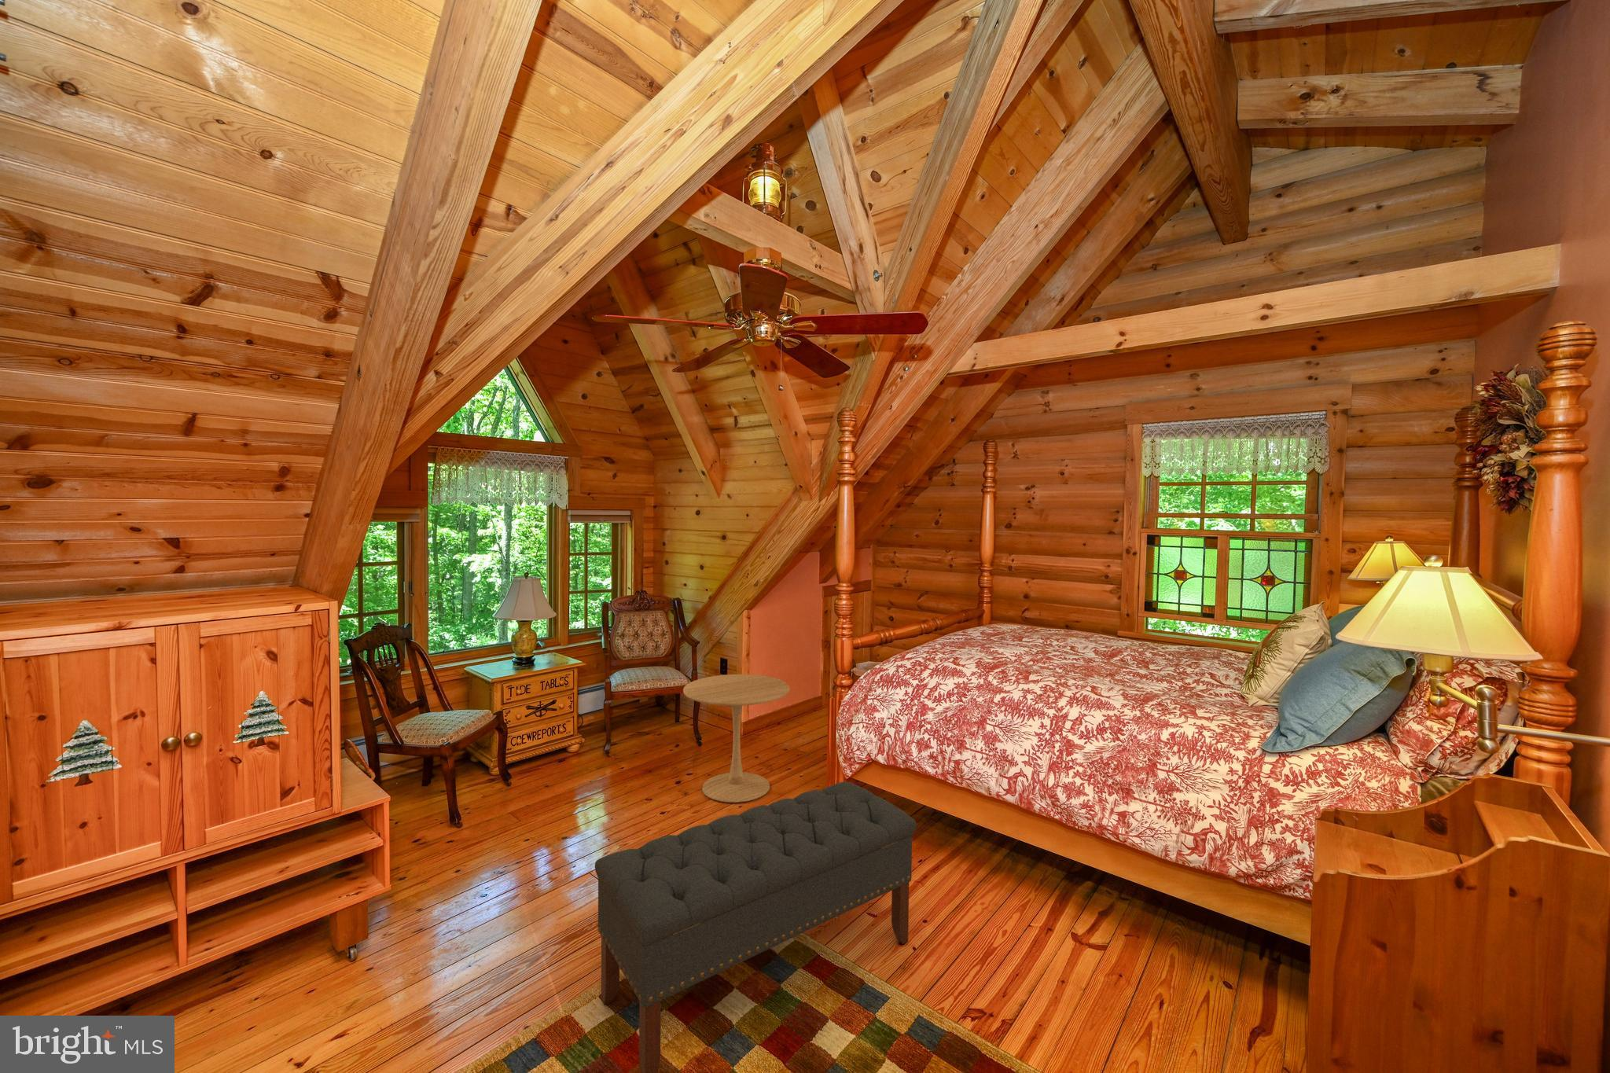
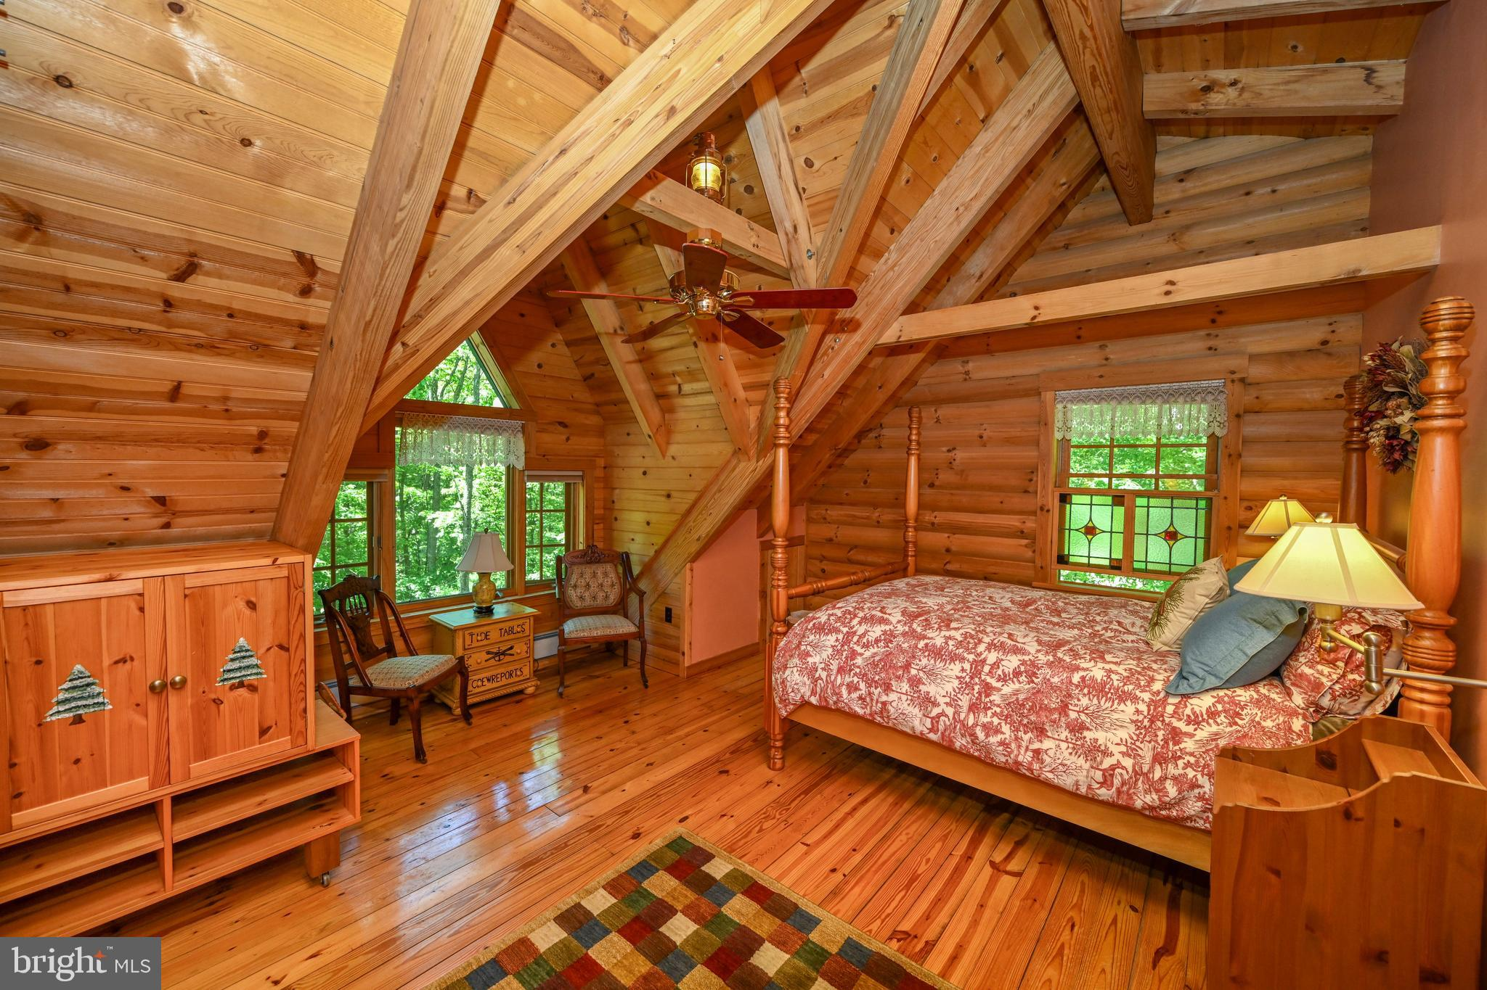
- side table [682,674,791,804]
- bench [594,781,917,1073]
